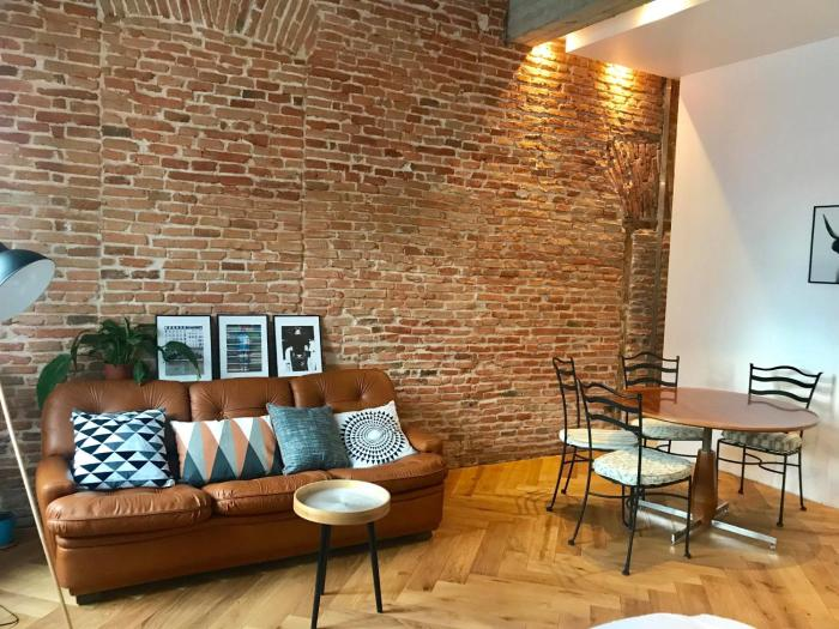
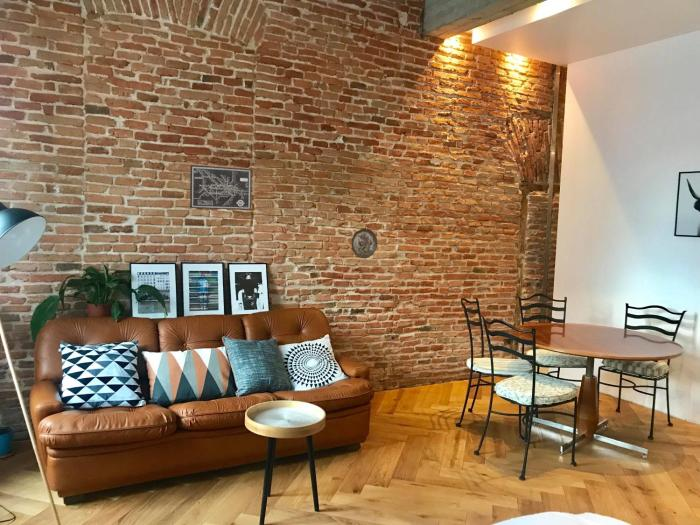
+ wall art [189,164,252,211]
+ decorative plate [350,227,378,259]
